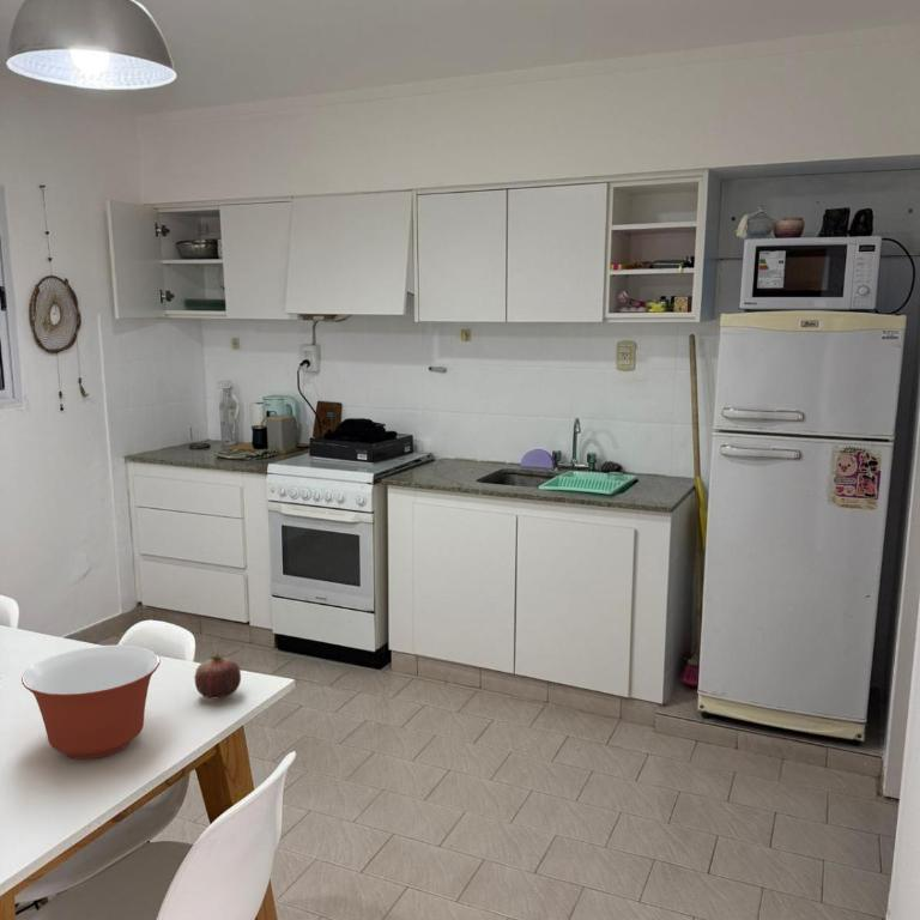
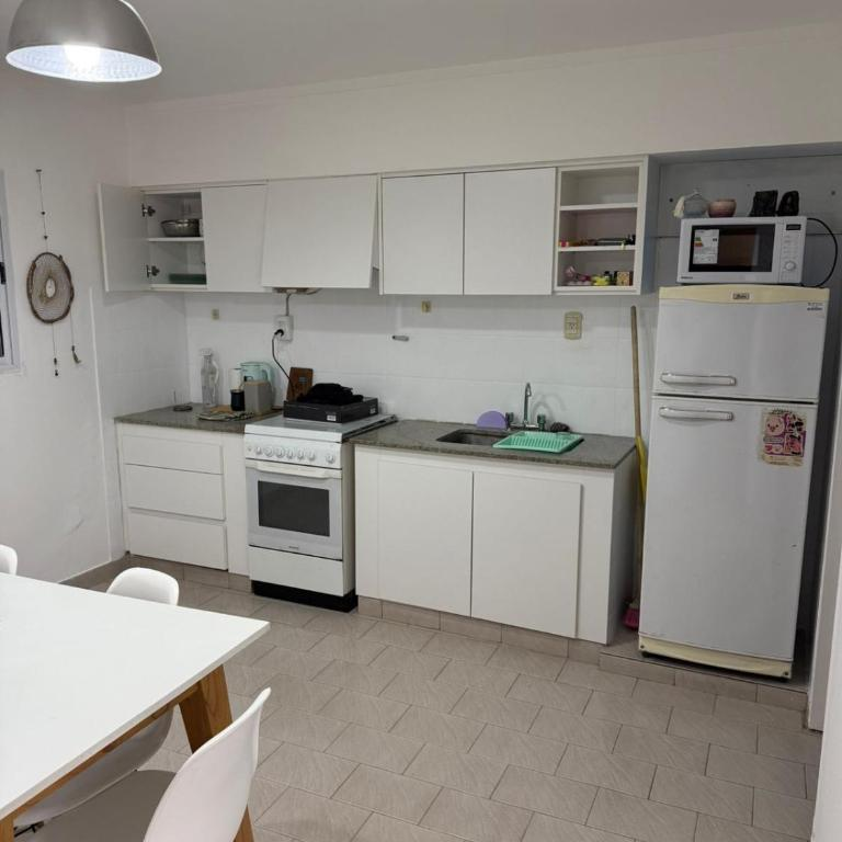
- fruit [194,652,242,700]
- mixing bowl [20,643,162,761]
